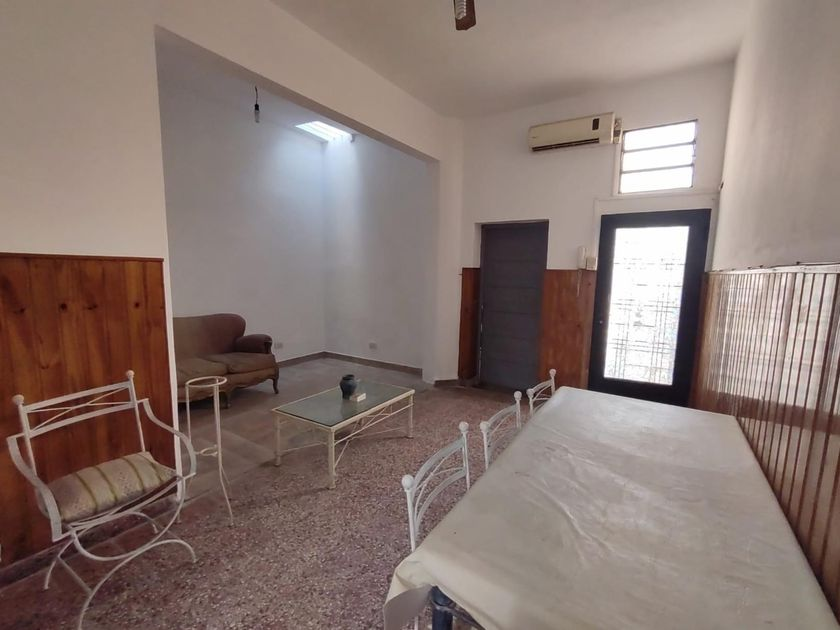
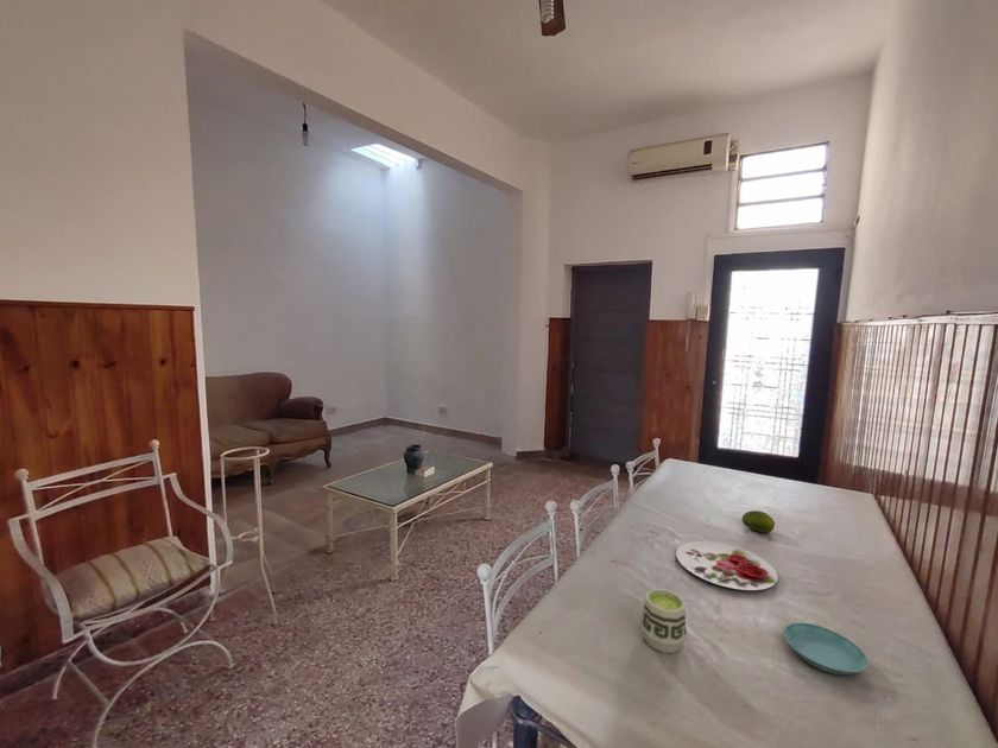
+ saucer [783,622,870,677]
+ cup [639,588,687,654]
+ fruit [741,509,776,534]
+ plate [675,540,779,591]
